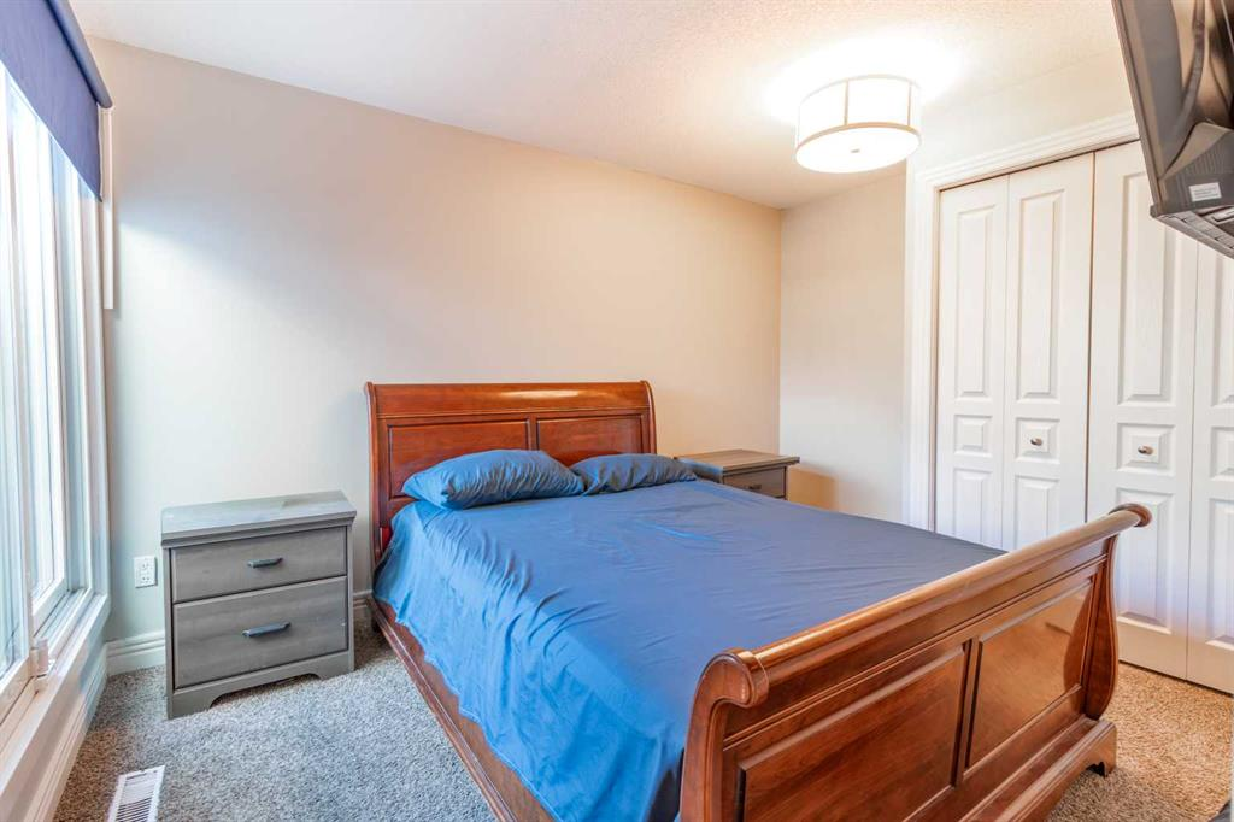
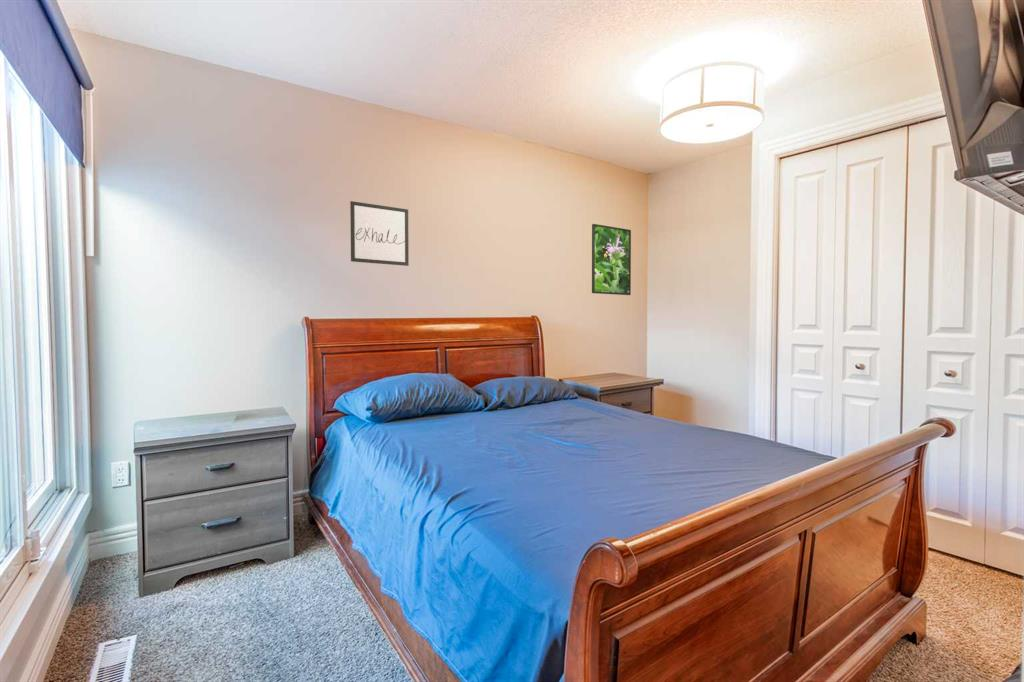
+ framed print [591,223,632,296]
+ wall art [349,200,410,267]
